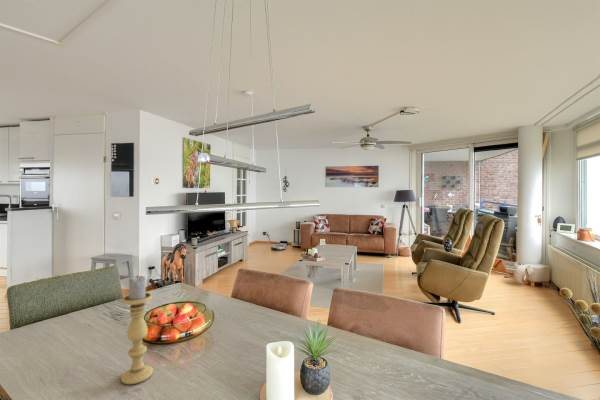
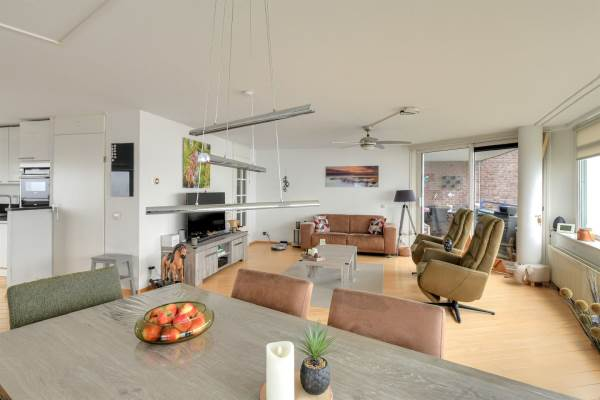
- candle holder [120,274,154,385]
